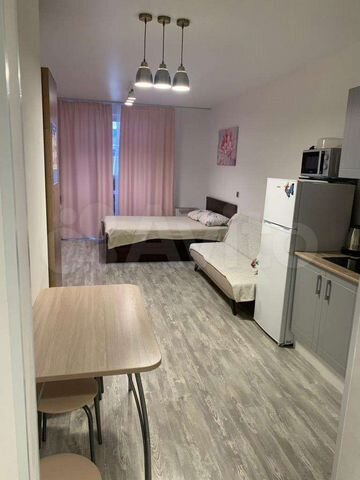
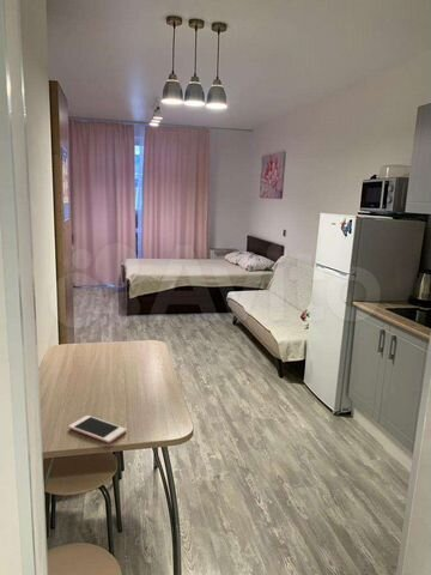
+ cell phone [68,414,127,444]
